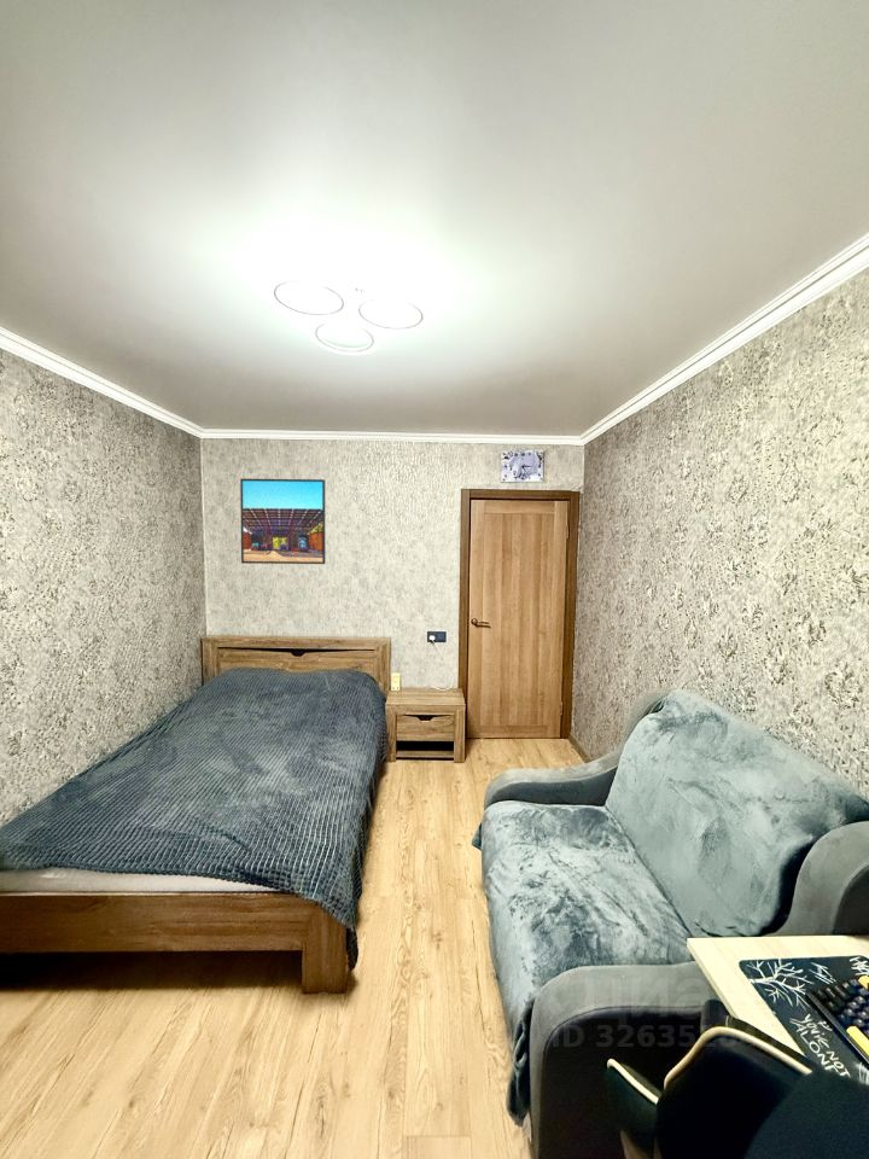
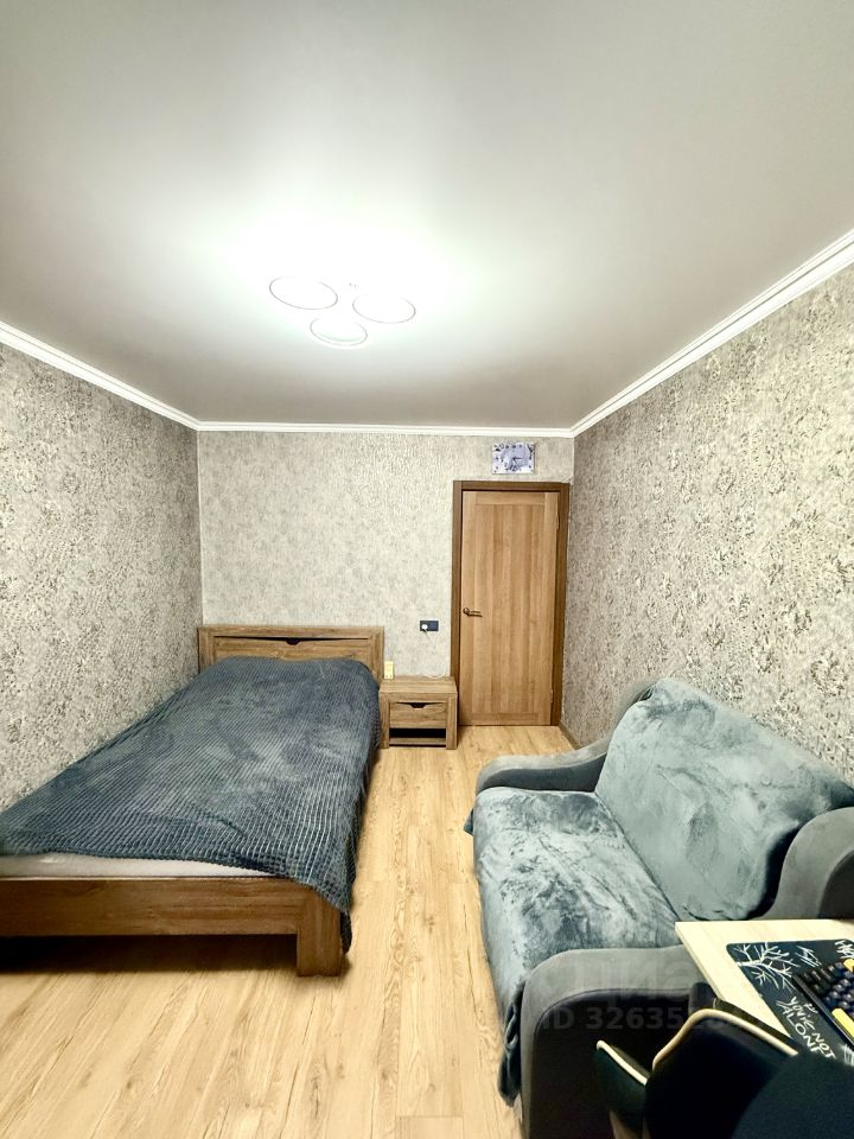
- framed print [239,478,326,565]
